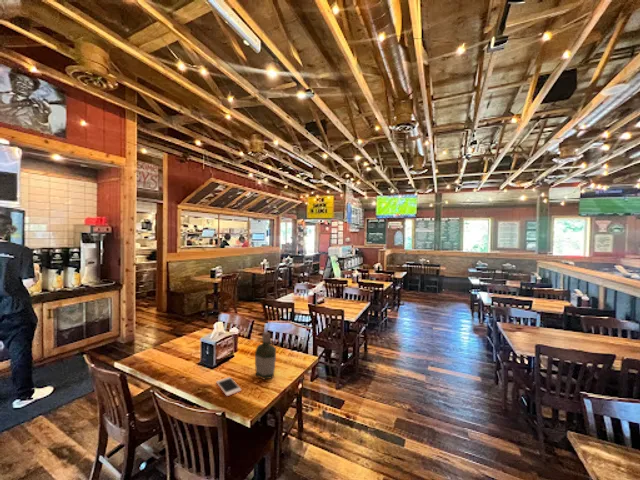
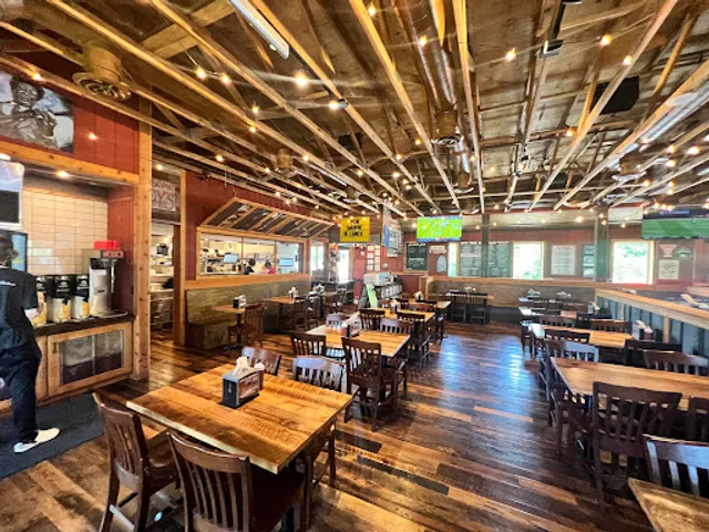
- bottle [254,331,277,380]
- cell phone [215,376,242,397]
